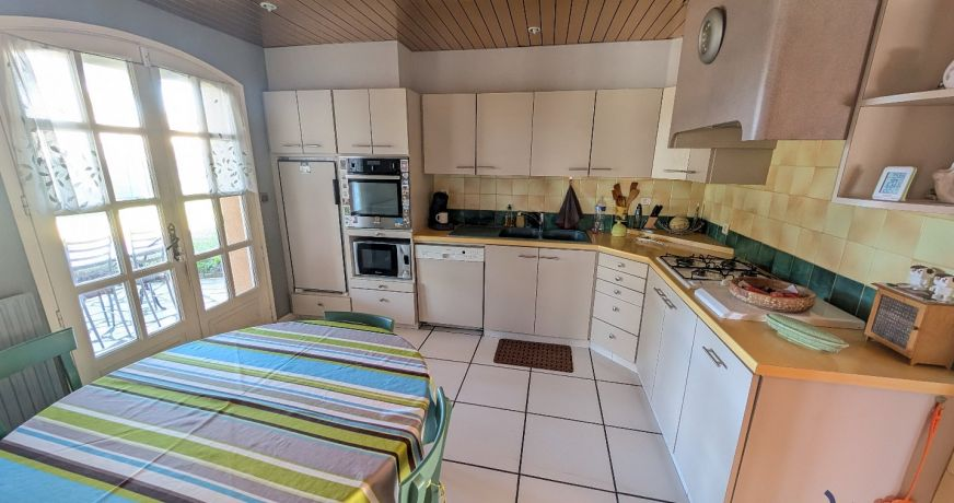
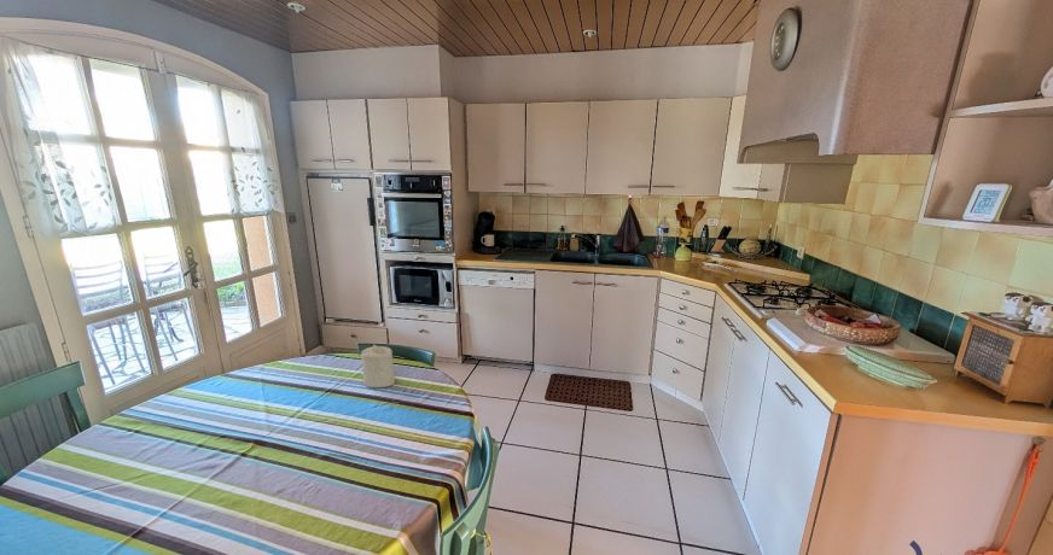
+ candle [360,344,396,388]
